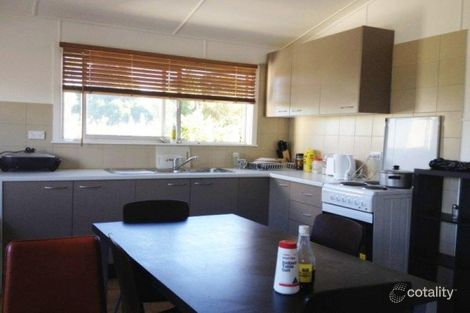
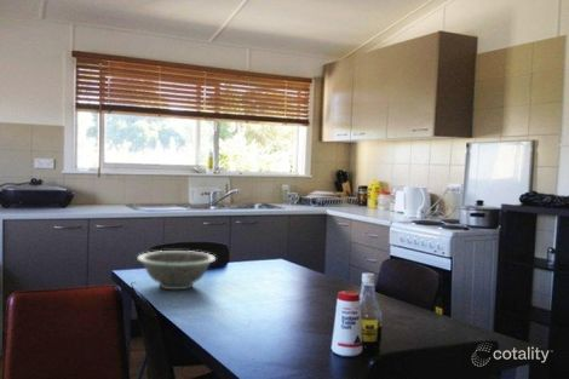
+ decorative bowl [136,249,217,291]
